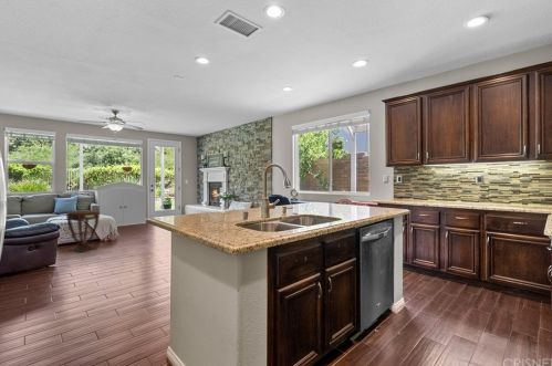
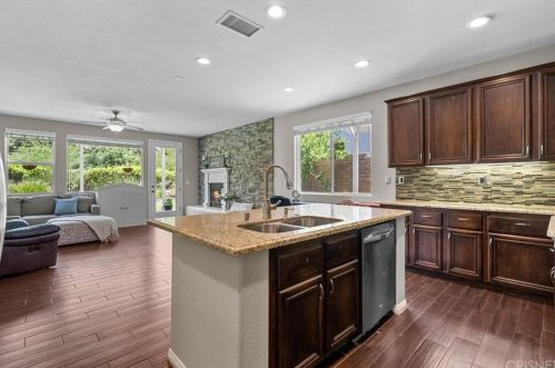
- side table [65,209,101,253]
